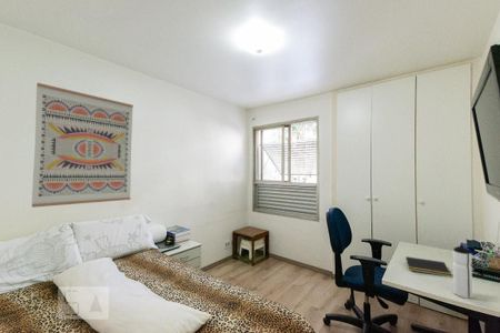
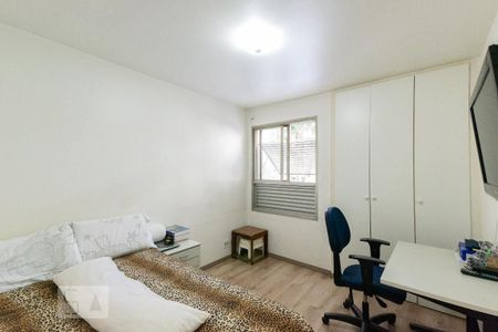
- wall art [31,82,134,209]
- water bottle [452,244,473,300]
- notepad [404,255,452,279]
